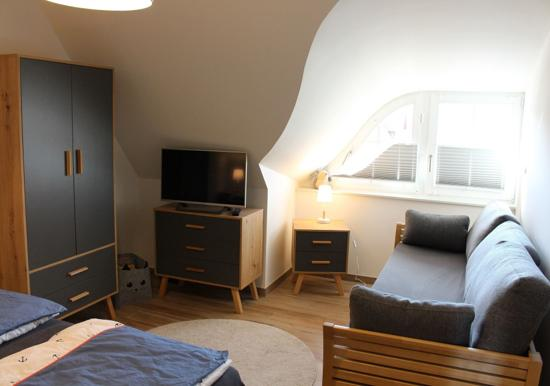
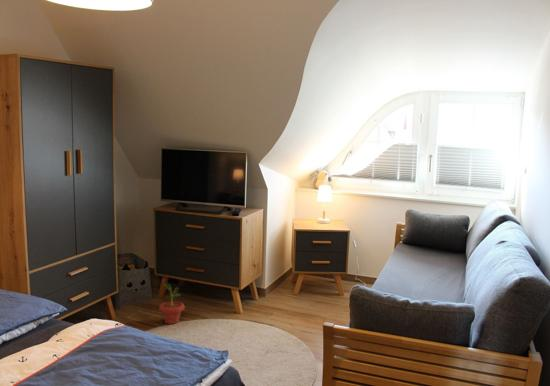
+ potted plant [158,283,186,325]
